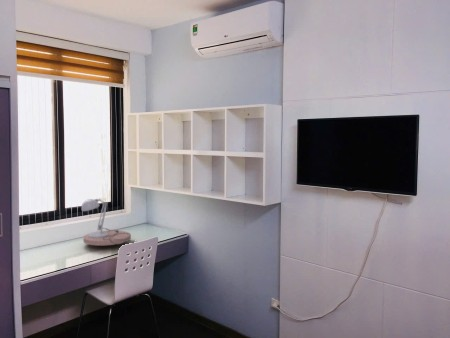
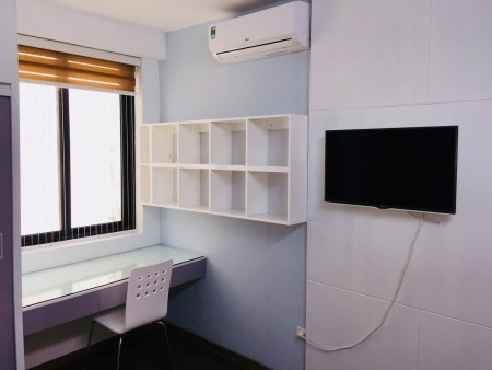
- desk lamp [80,198,134,246]
